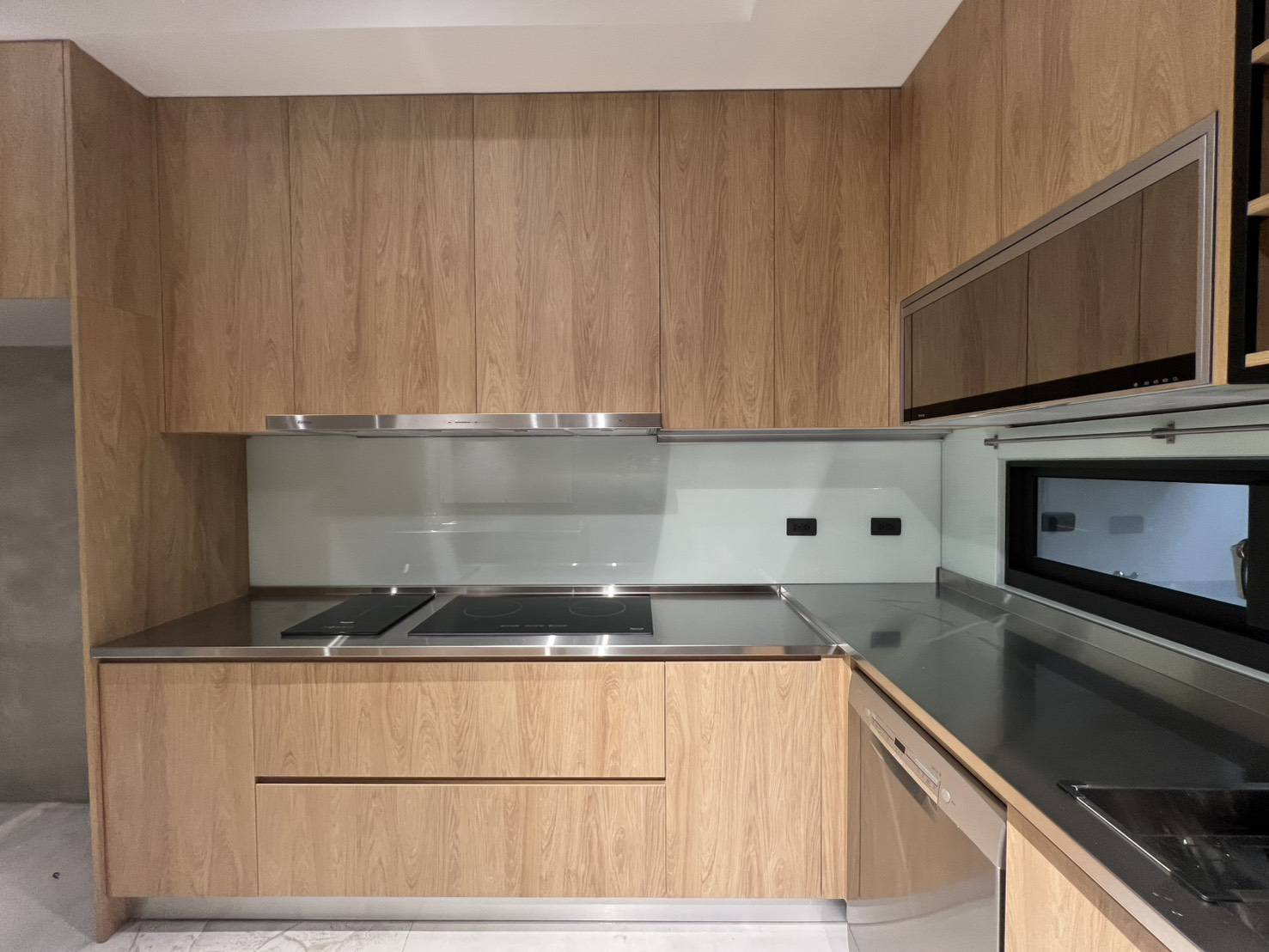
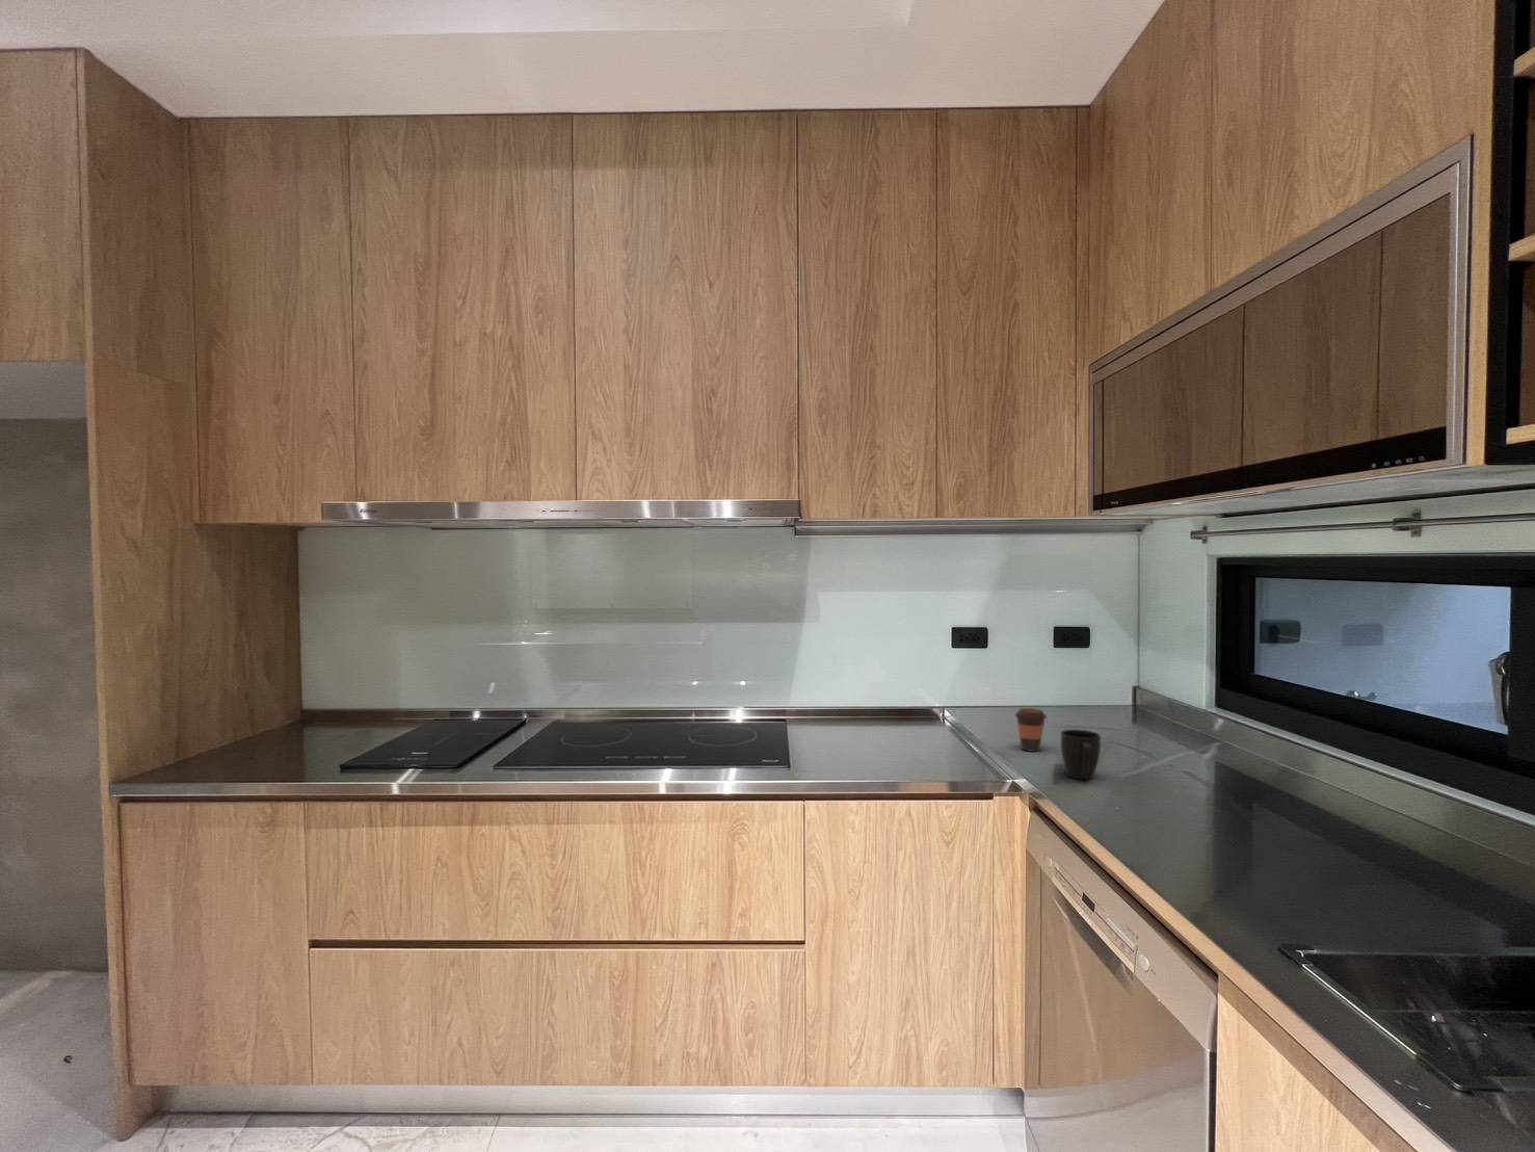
+ mug [1060,728,1102,779]
+ coffee cup [1015,707,1048,753]
